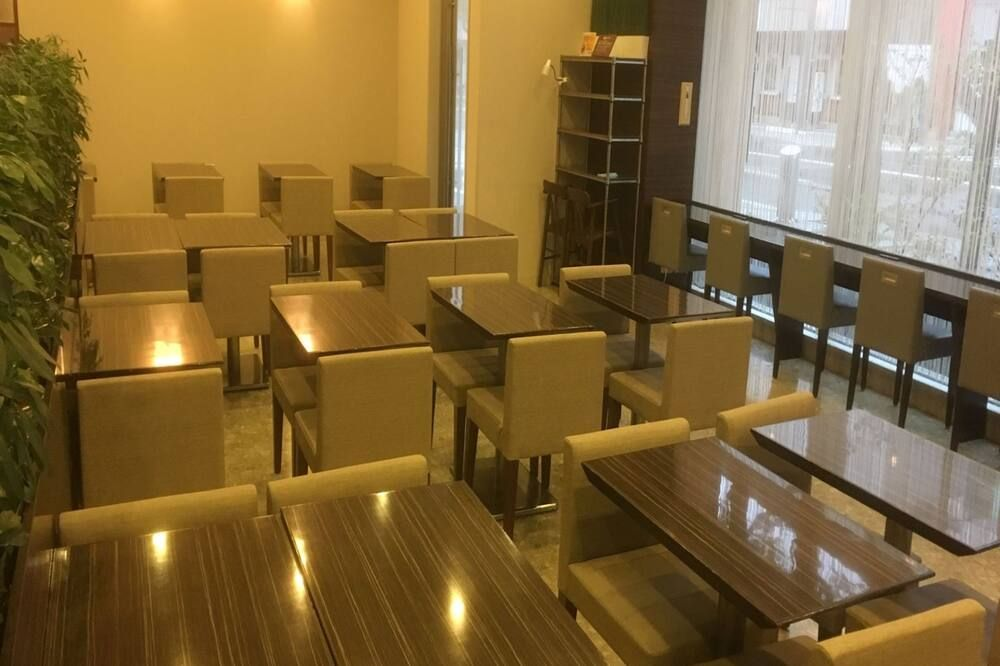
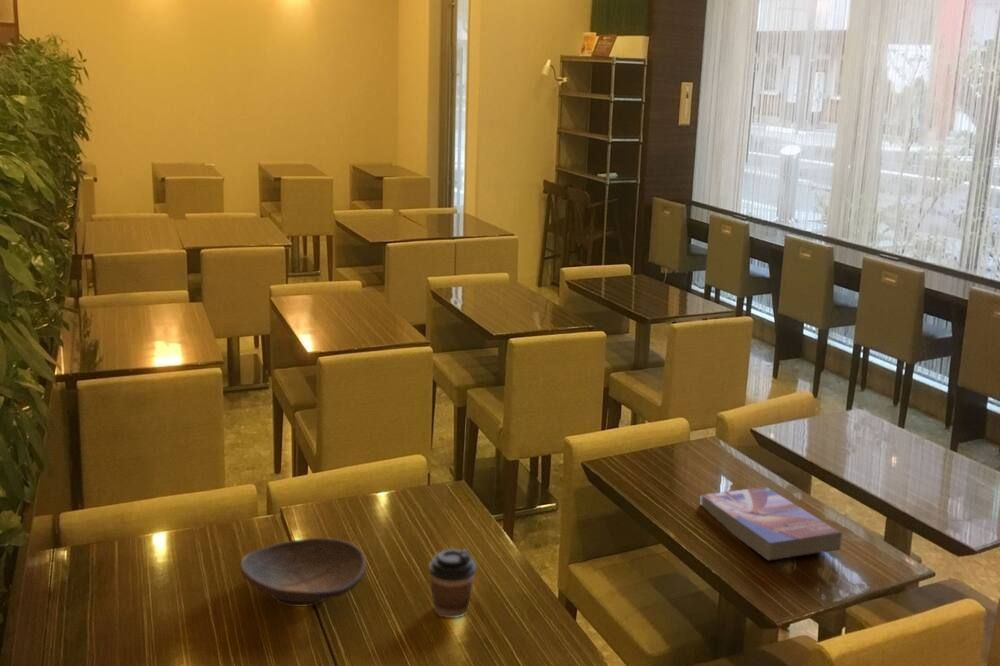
+ coffee cup [428,548,477,619]
+ decorative bowl [239,537,367,608]
+ textbook [699,486,843,562]
